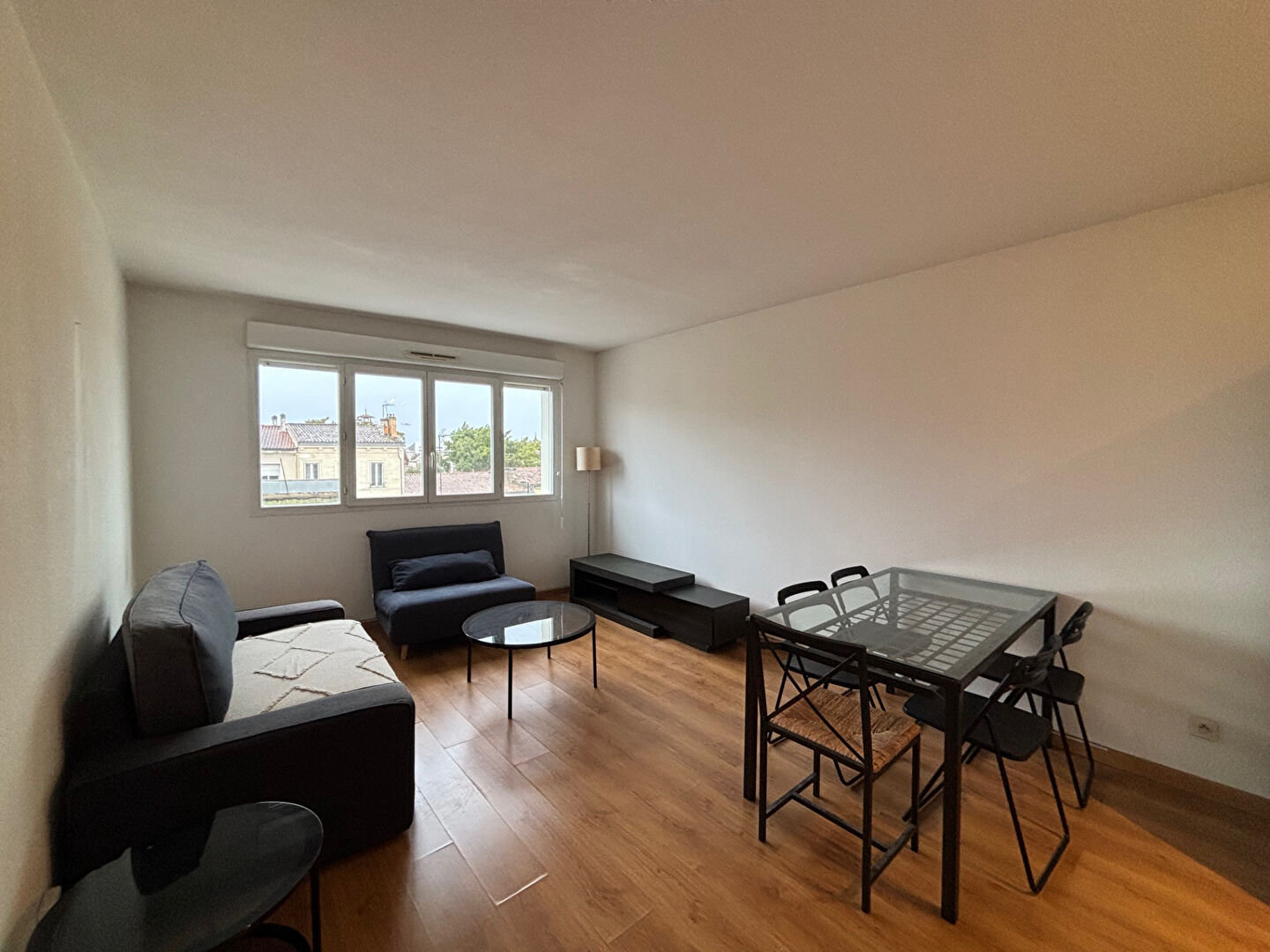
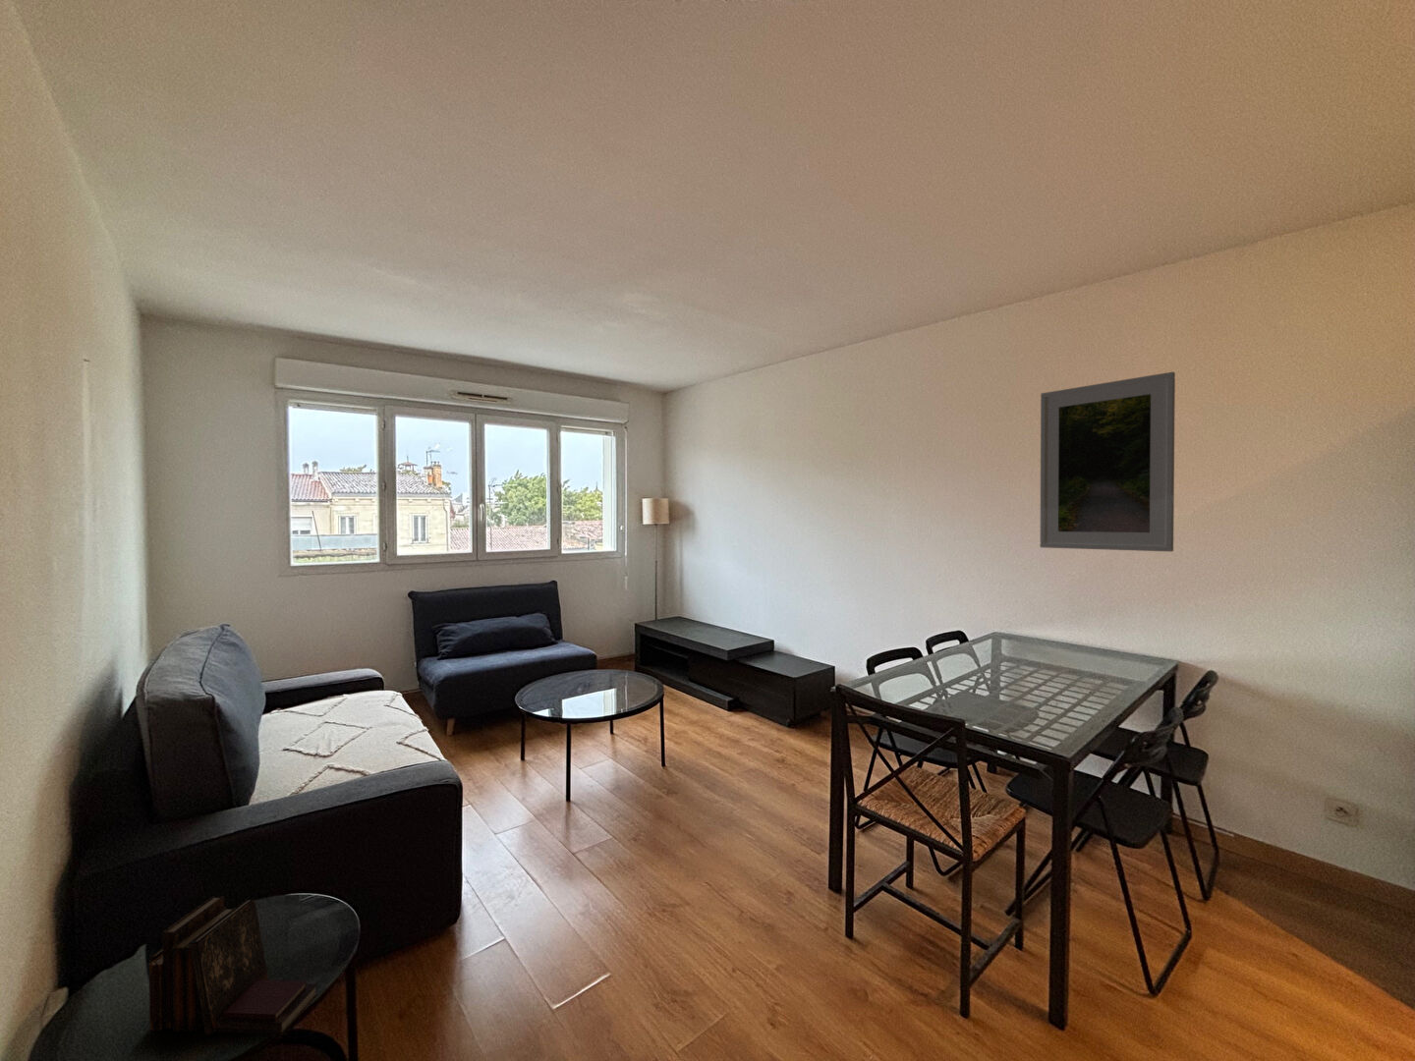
+ book [148,895,319,1038]
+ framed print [1038,370,1177,552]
